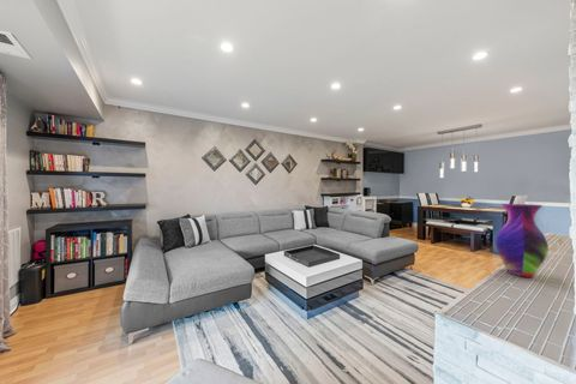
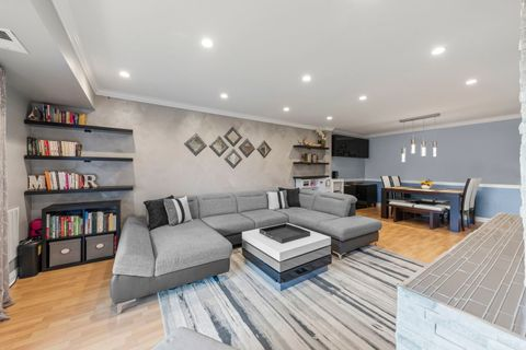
- vase [494,203,550,278]
